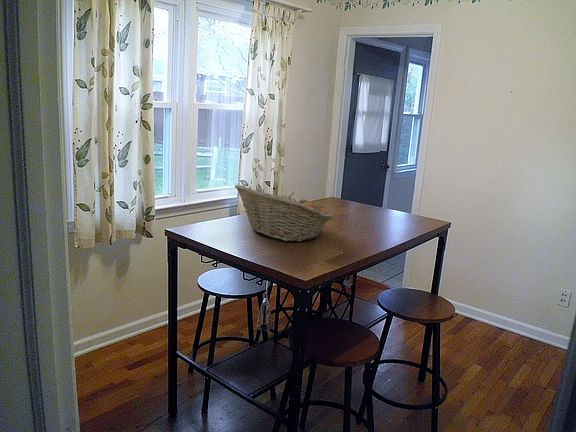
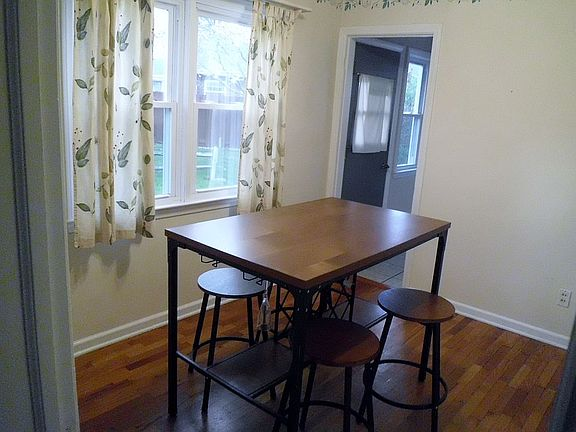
- fruit basket [234,183,334,243]
